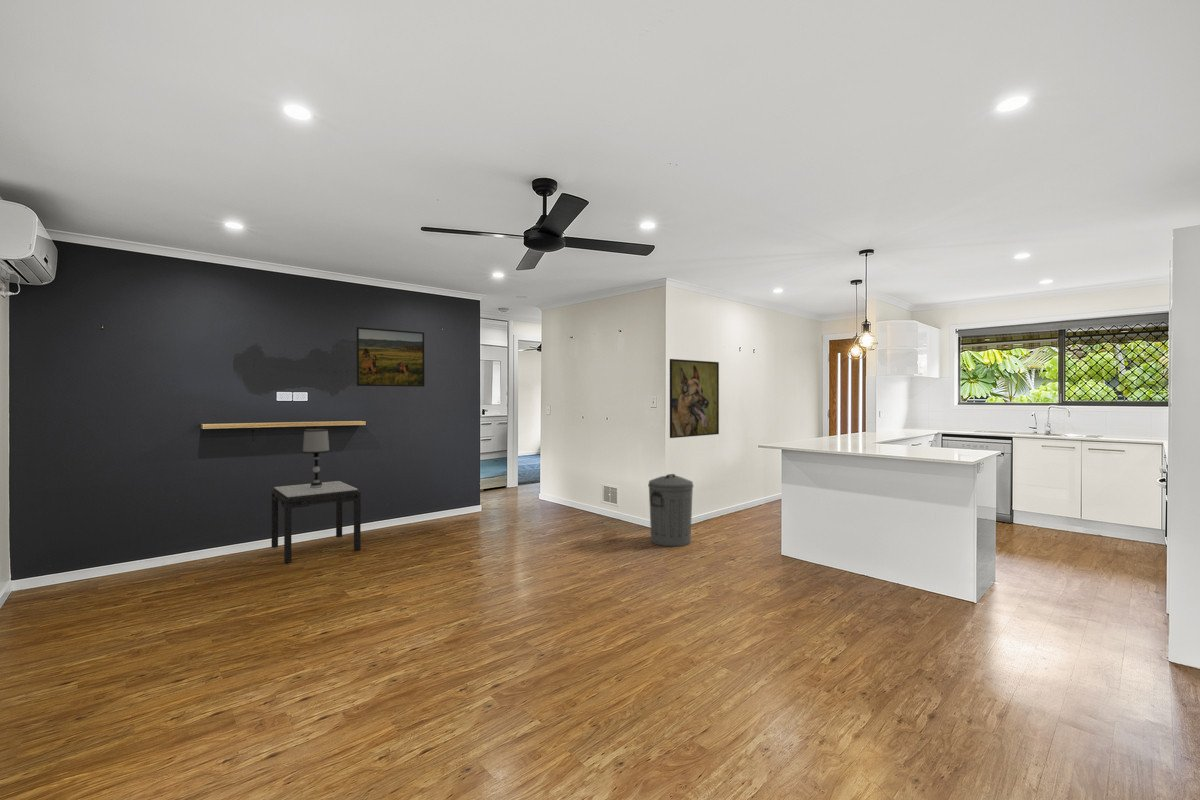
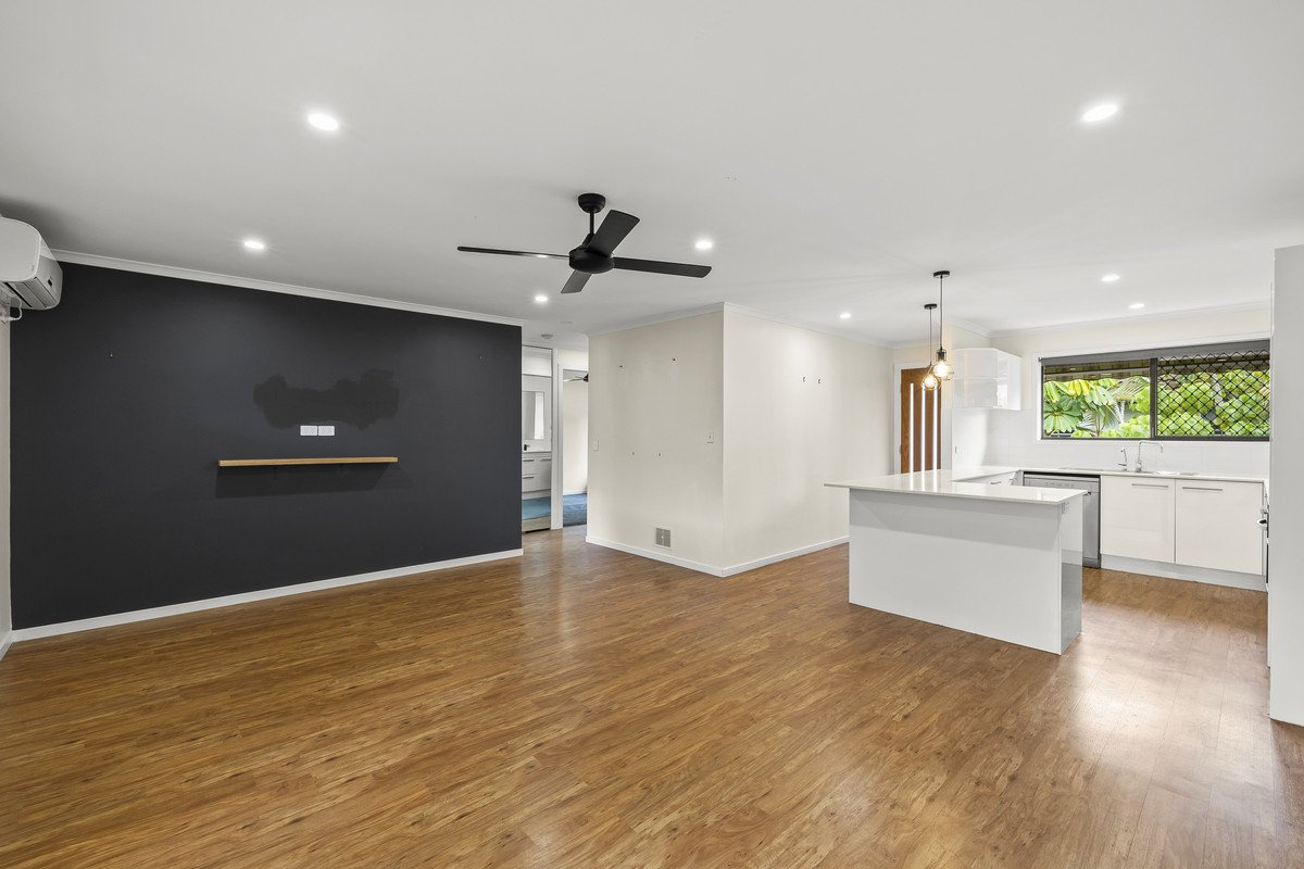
- side table [271,480,362,564]
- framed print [669,358,720,439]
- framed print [356,326,425,388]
- table lamp [302,428,330,488]
- trash can [647,473,694,547]
